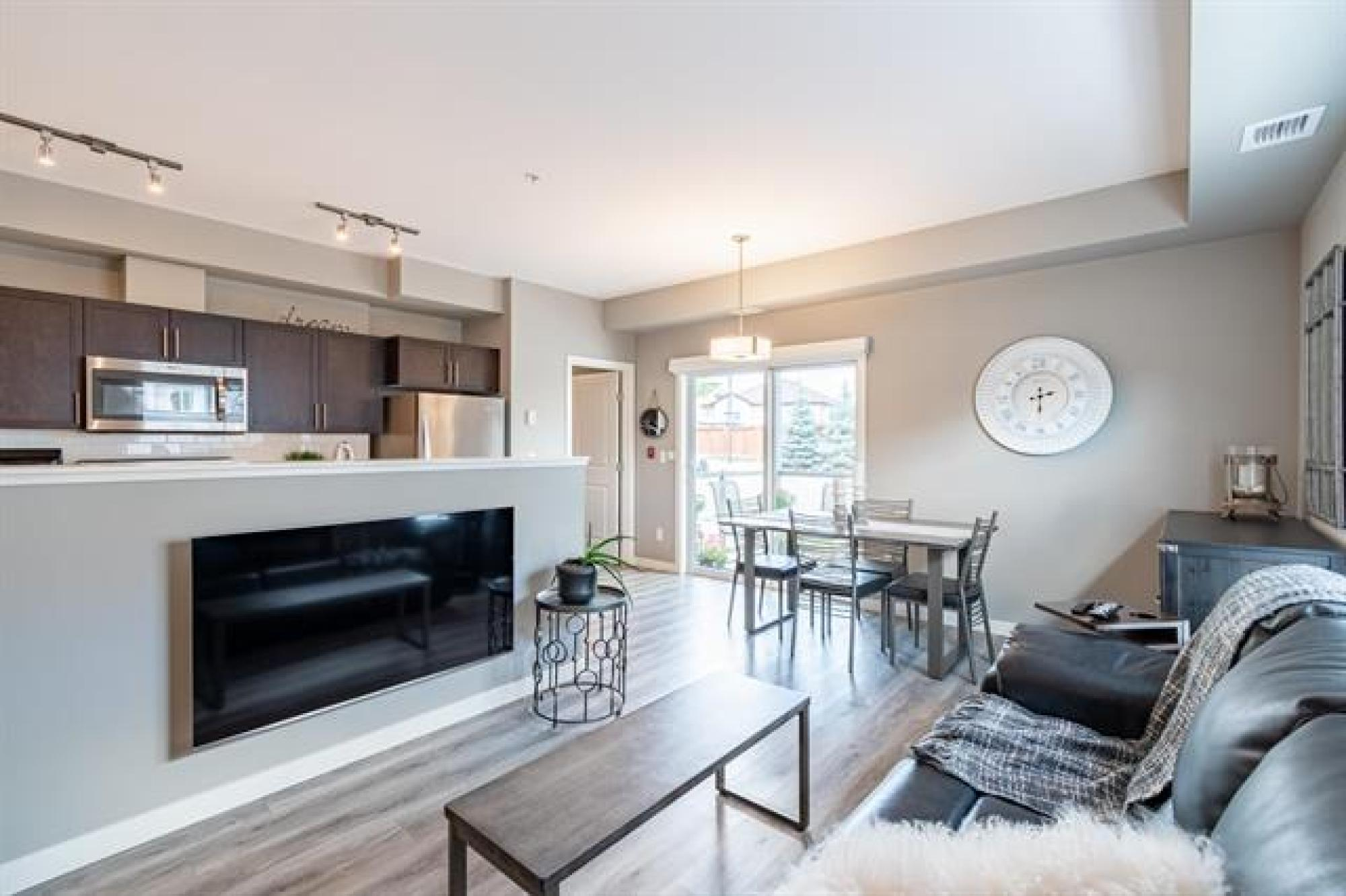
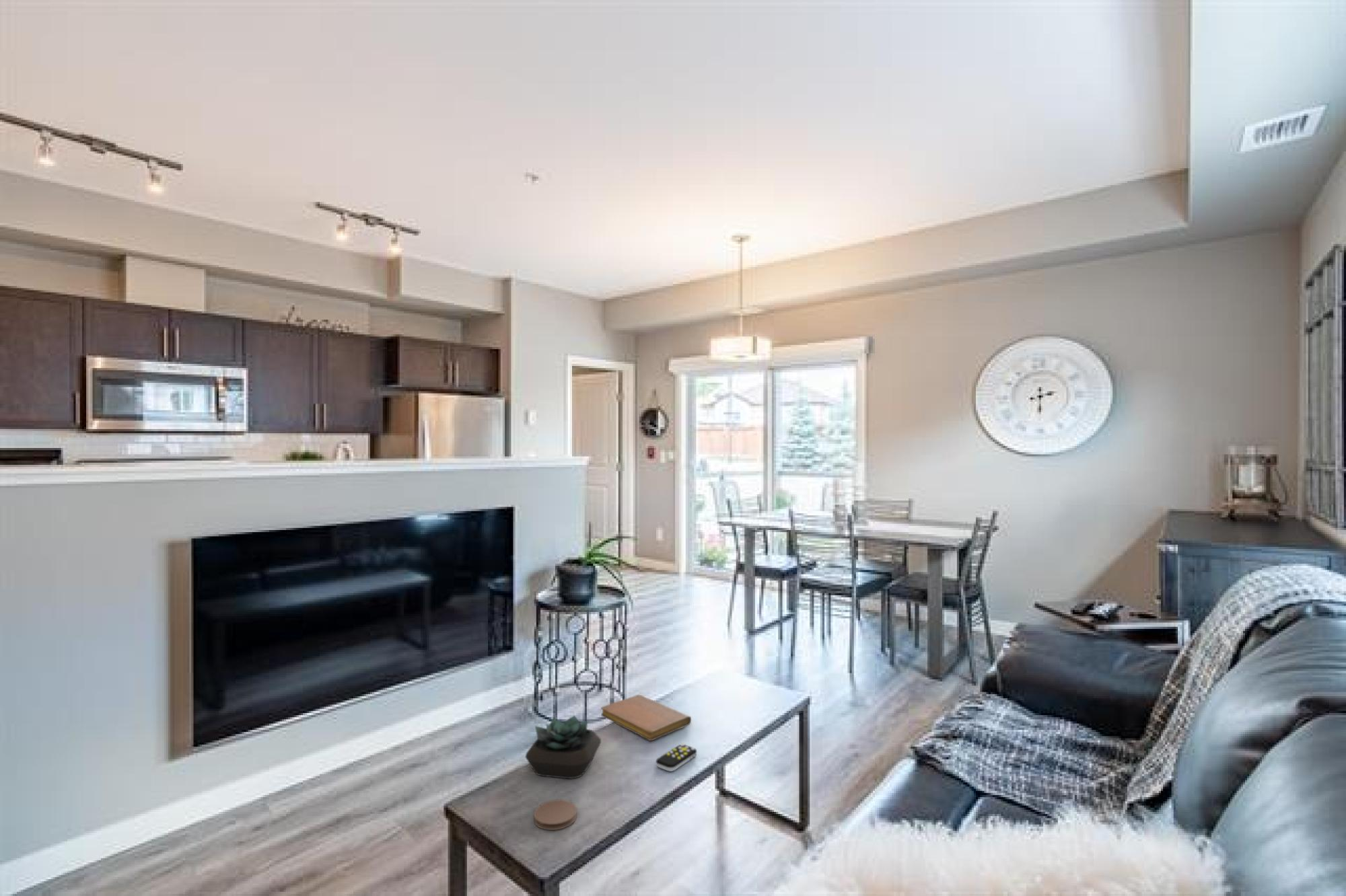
+ notebook [600,694,692,741]
+ succulent plant [525,714,602,779]
+ remote control [656,743,697,772]
+ coaster [534,799,577,831]
